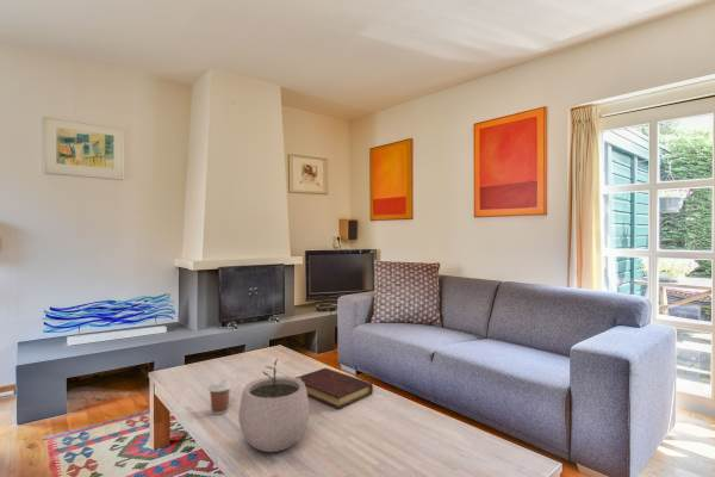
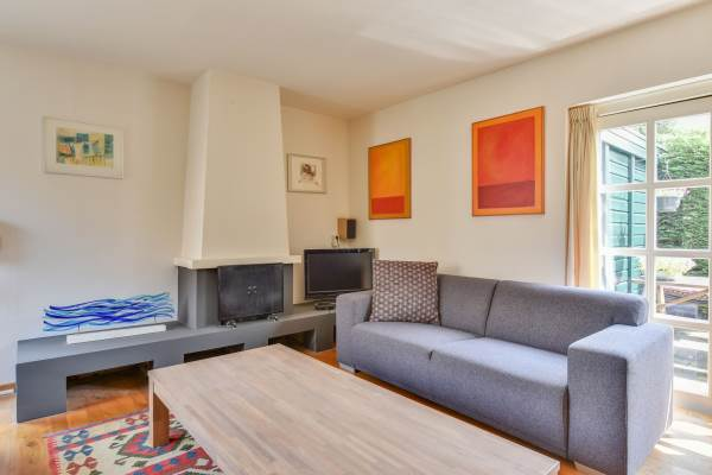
- plant pot [238,358,310,453]
- coffee cup [207,378,232,415]
- book [296,367,374,410]
